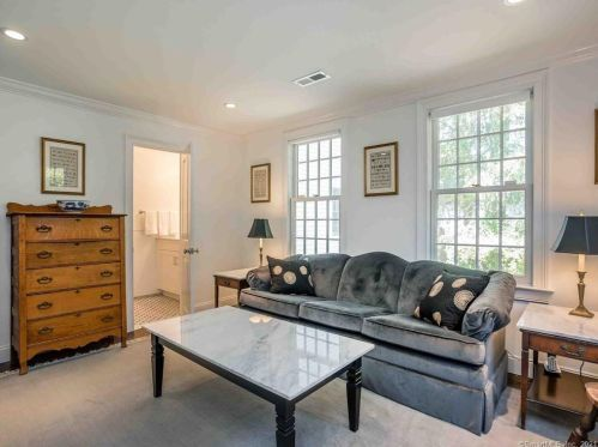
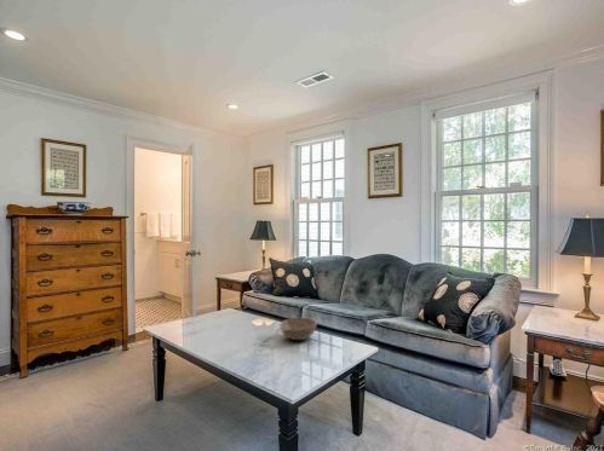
+ bowl [278,317,317,341]
